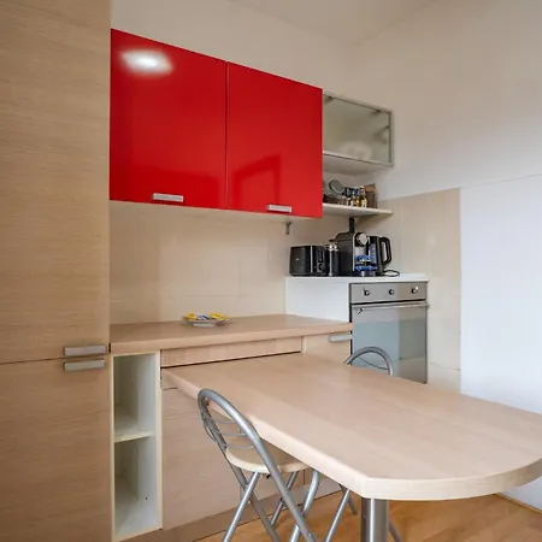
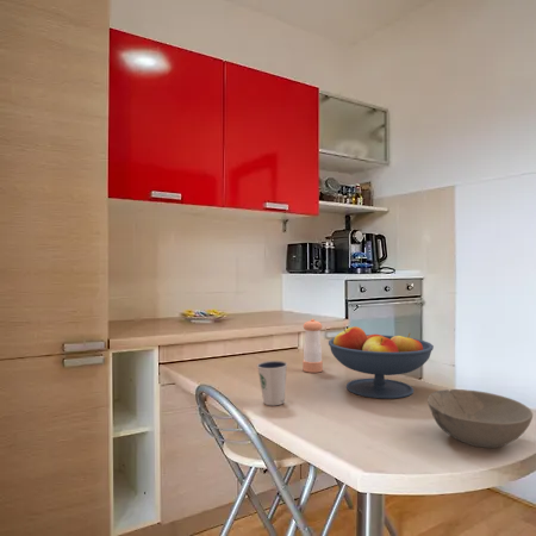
+ bowl [426,388,534,449]
+ pepper shaker [301,318,324,374]
+ fruit bowl [328,325,435,400]
+ dixie cup [256,360,288,406]
